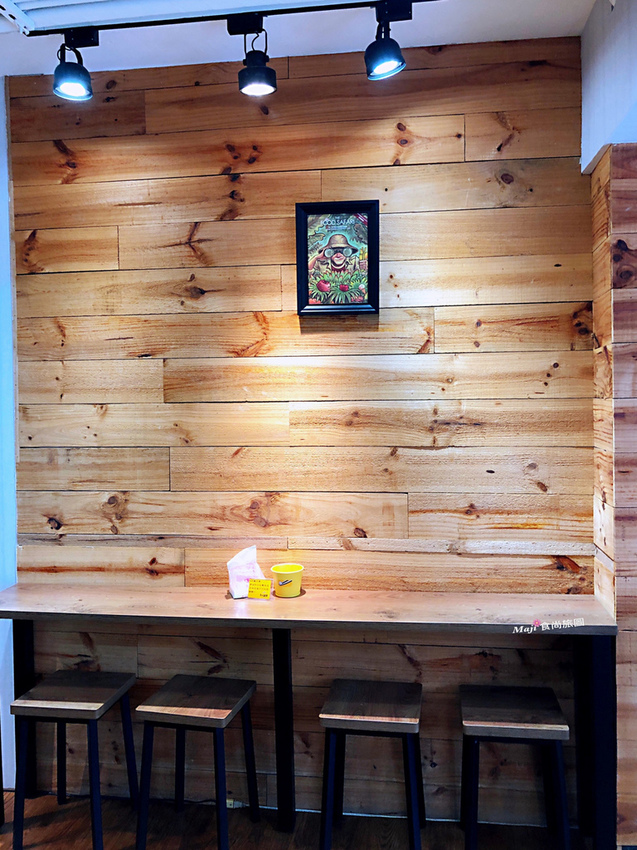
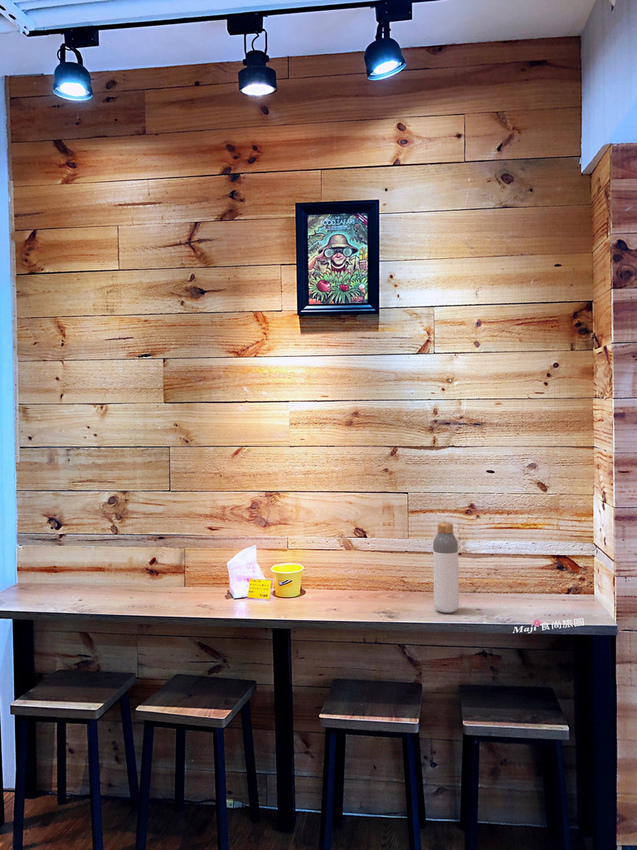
+ bottle [432,521,460,614]
